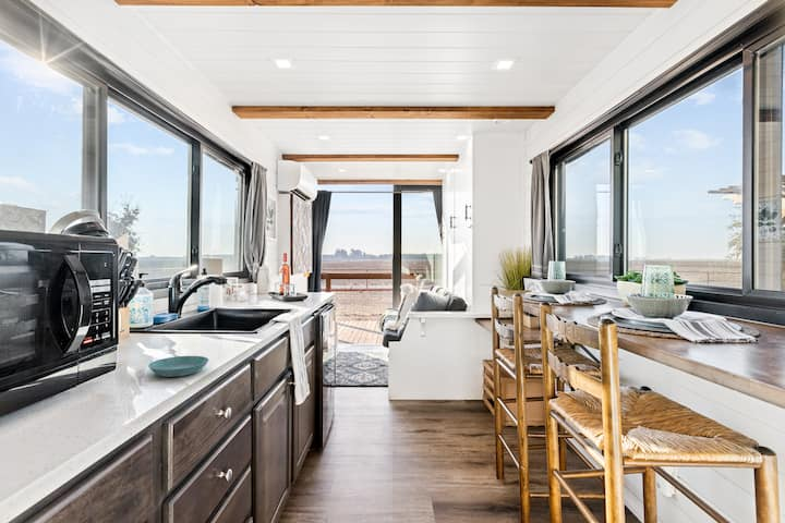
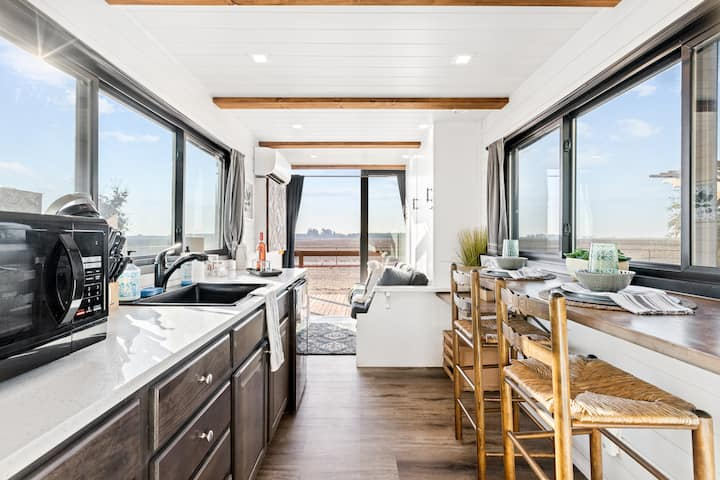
- saucer [147,355,209,378]
